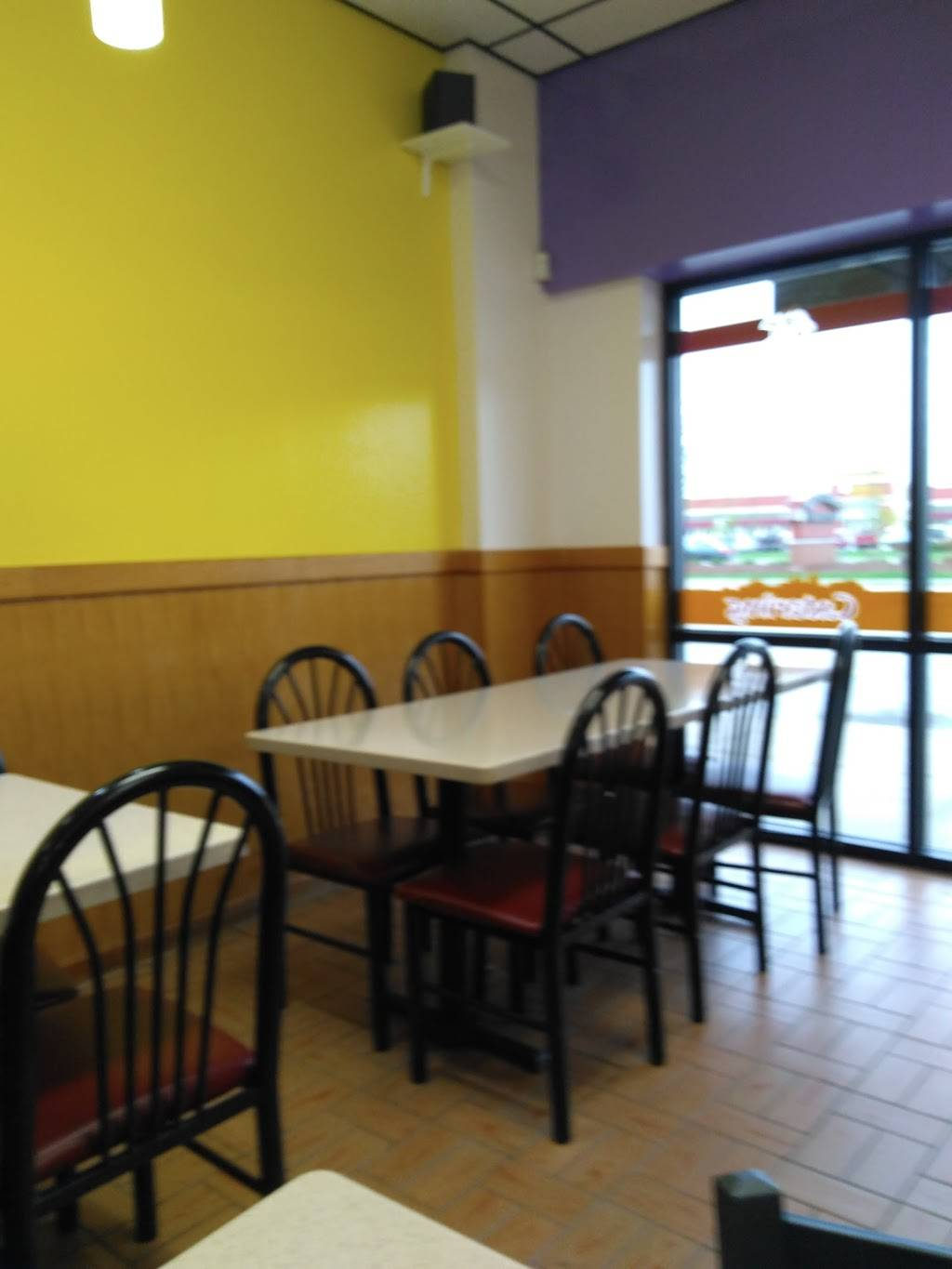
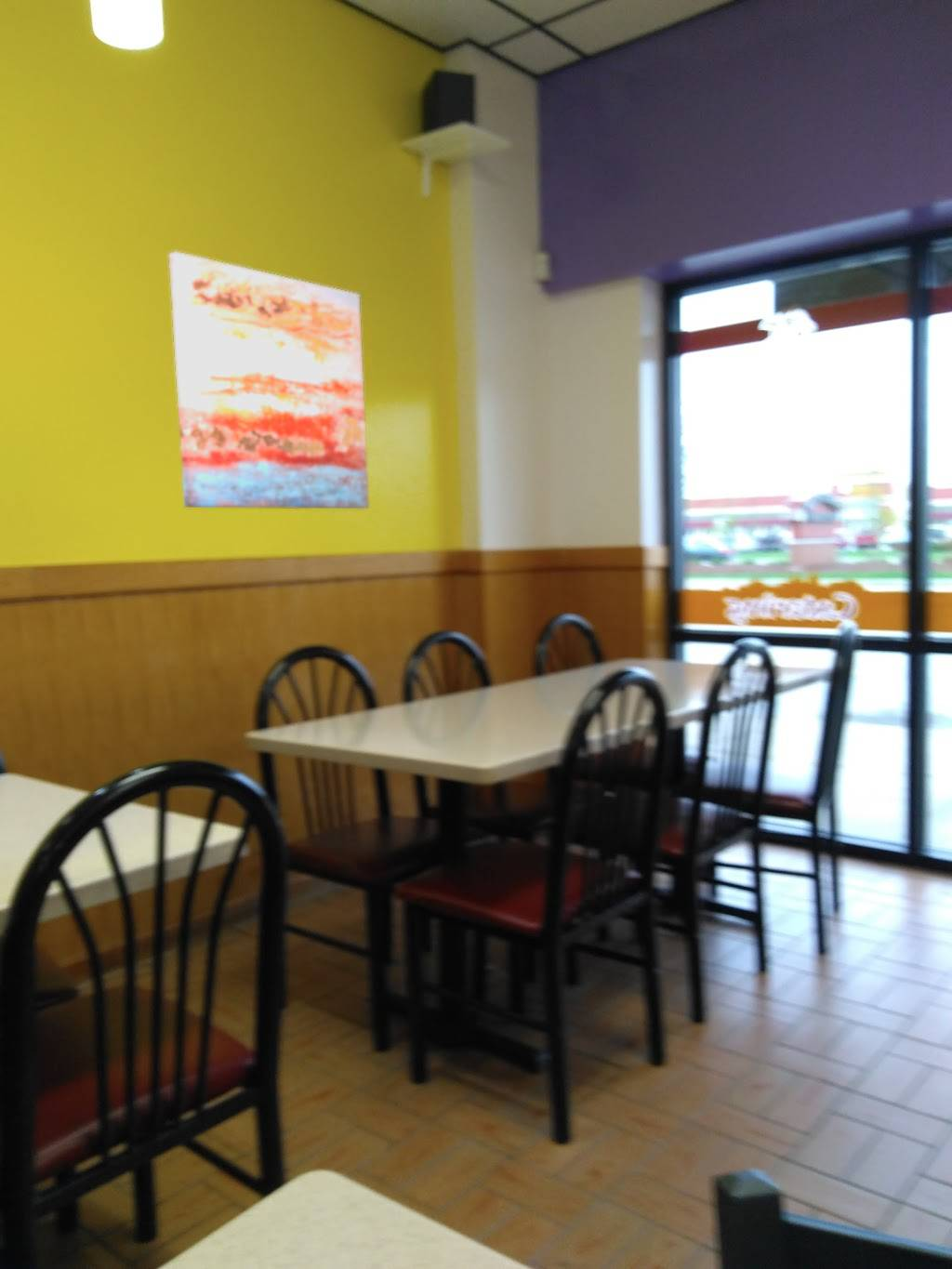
+ wall art [168,251,370,509]
